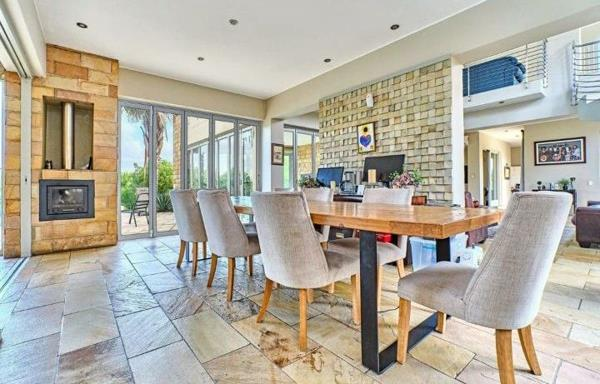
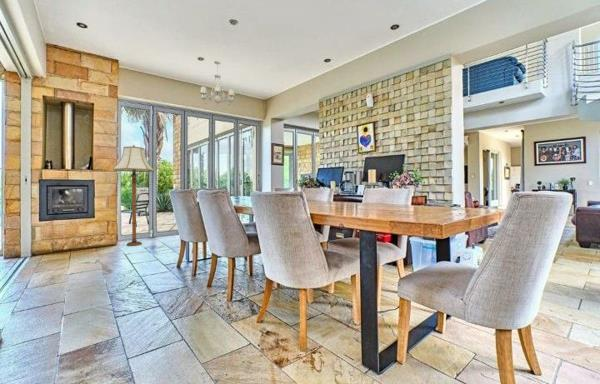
+ chandelier [199,60,236,107]
+ floor lamp [112,145,155,247]
